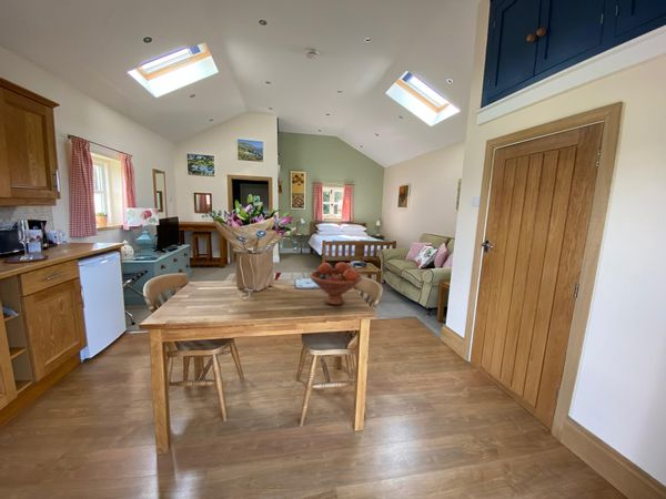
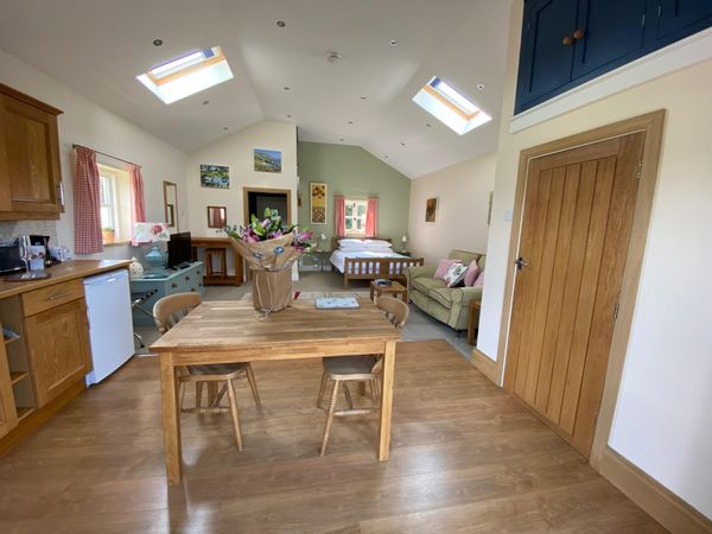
- fruit bowl [309,261,363,306]
